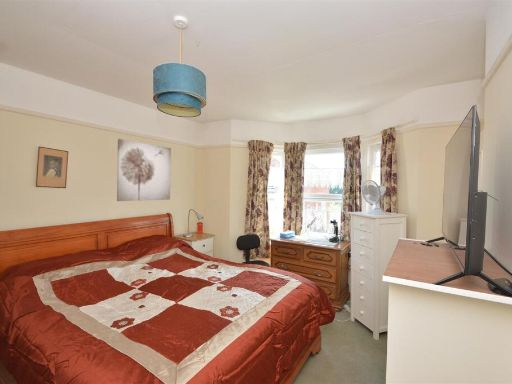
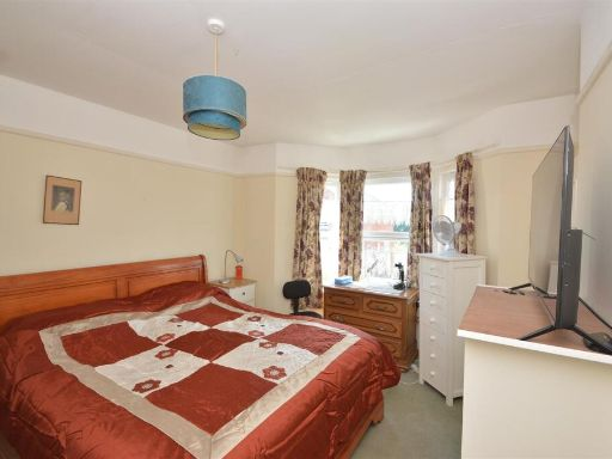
- wall art [116,138,172,202]
